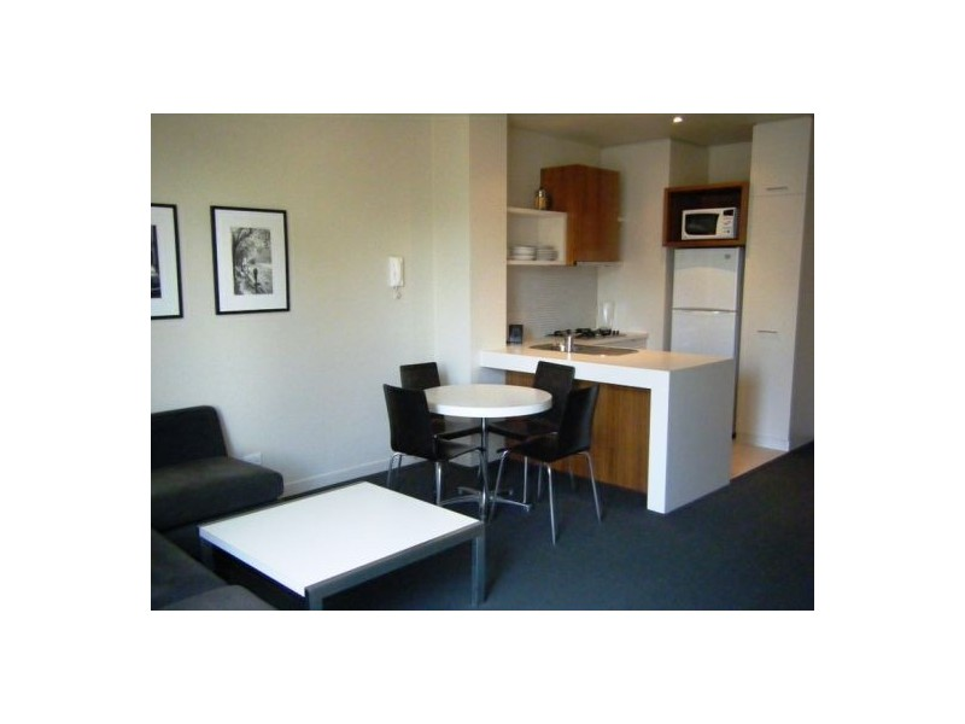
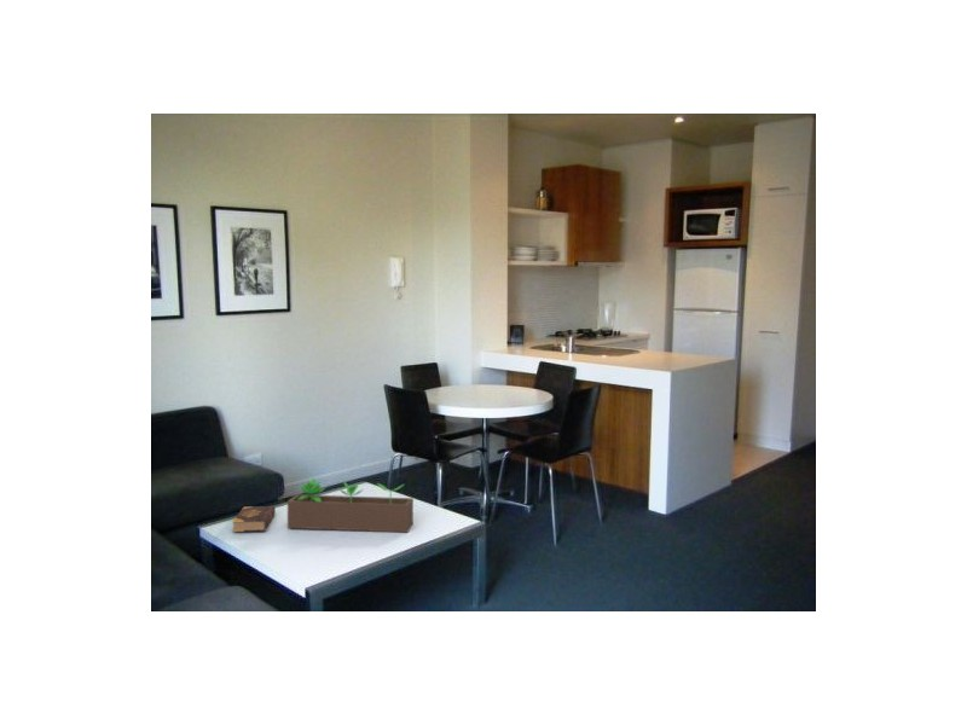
+ succulent planter [286,477,415,534]
+ book [231,505,277,533]
